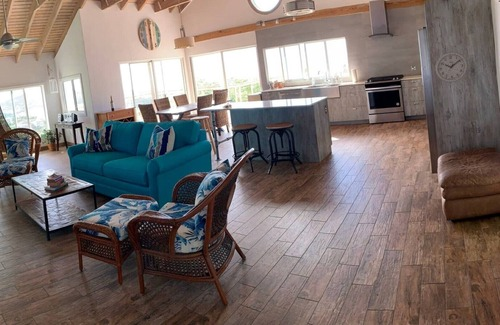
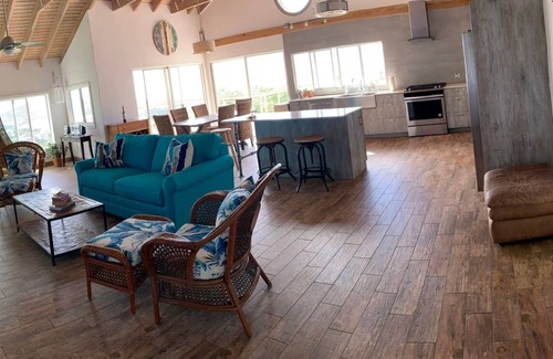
- wall clock [434,51,469,83]
